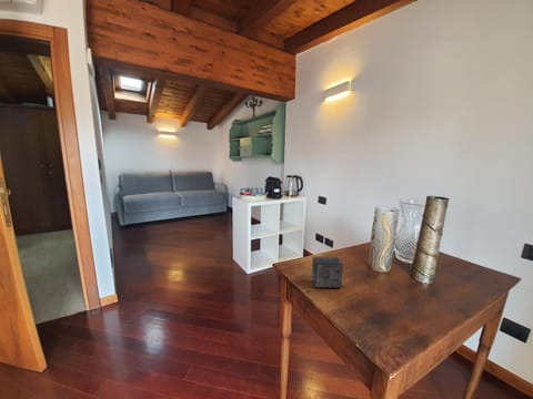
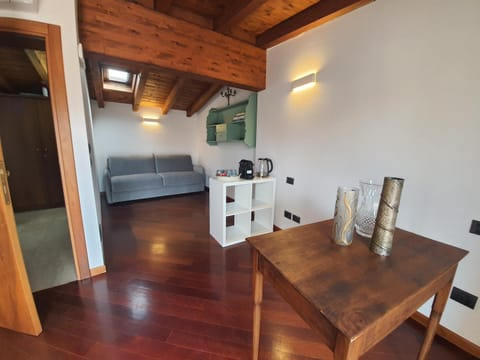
- small box [311,256,344,289]
